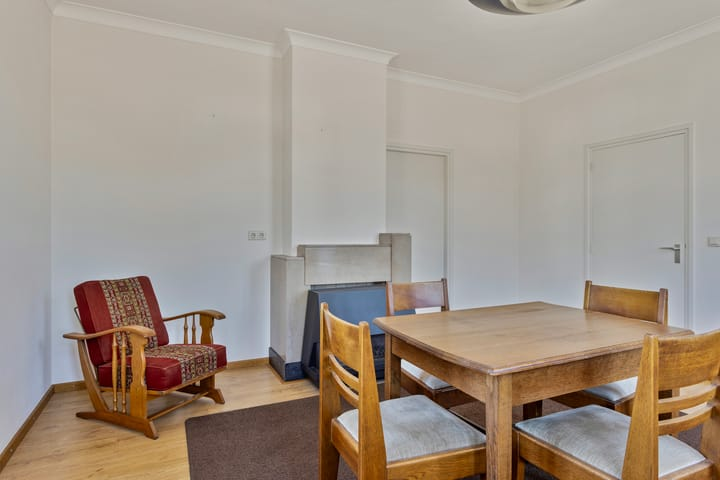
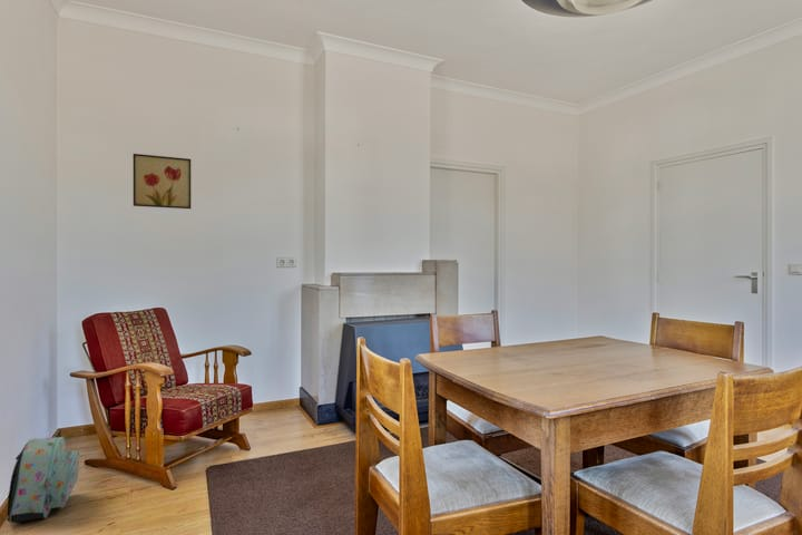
+ wall art [133,153,192,210]
+ backpack [6,436,80,525]
